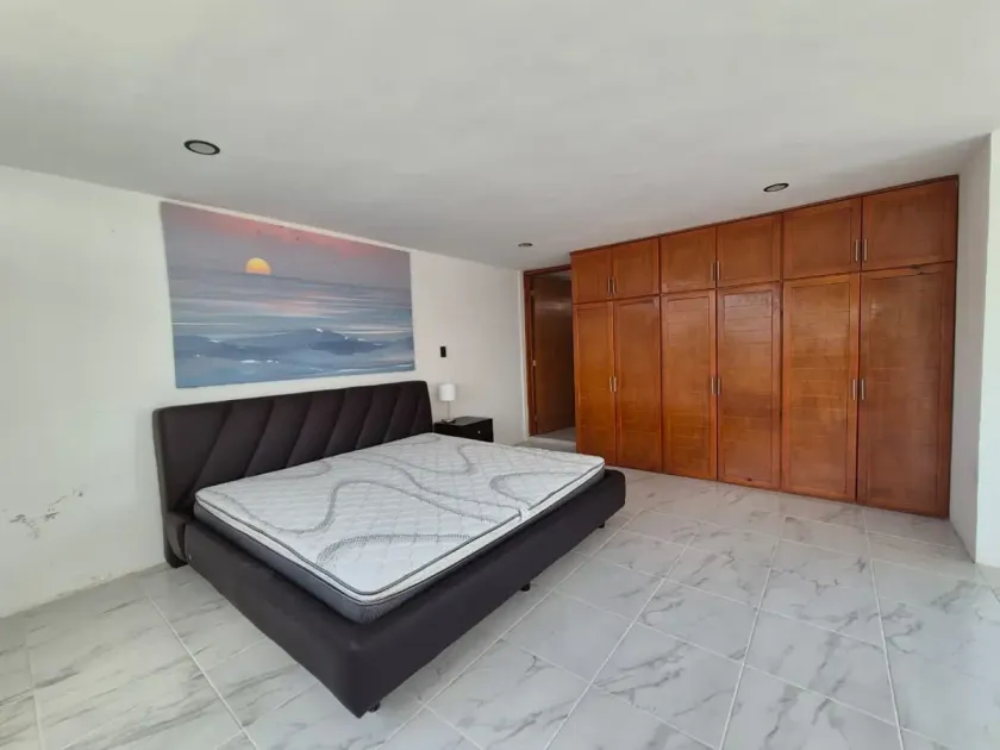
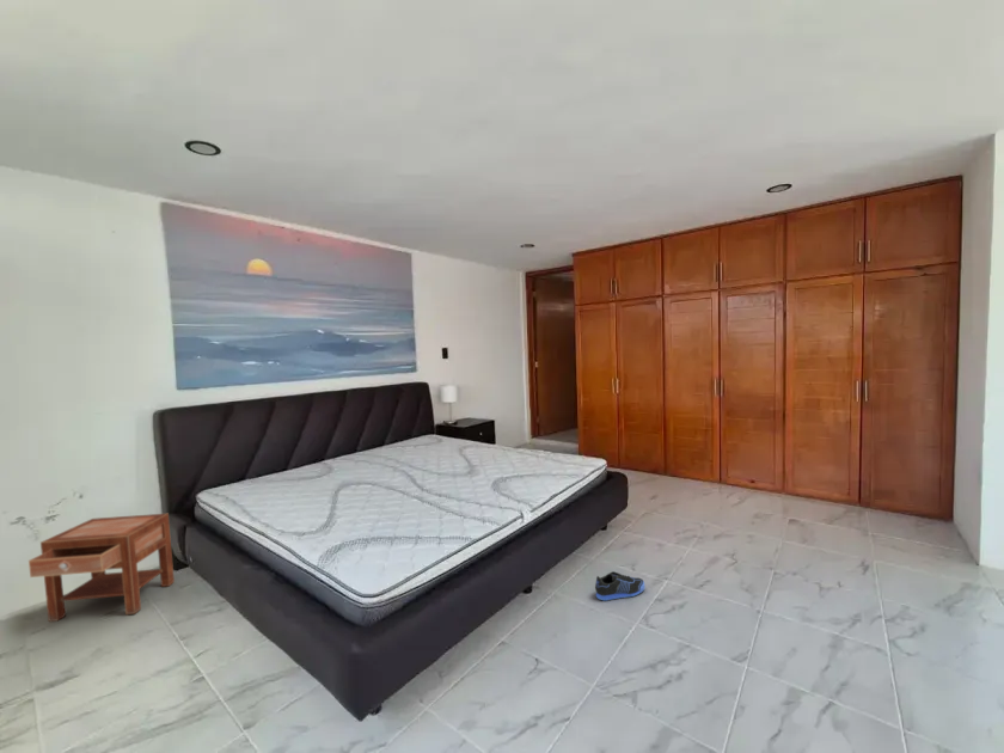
+ nightstand [27,513,176,623]
+ sneaker [594,570,647,601]
